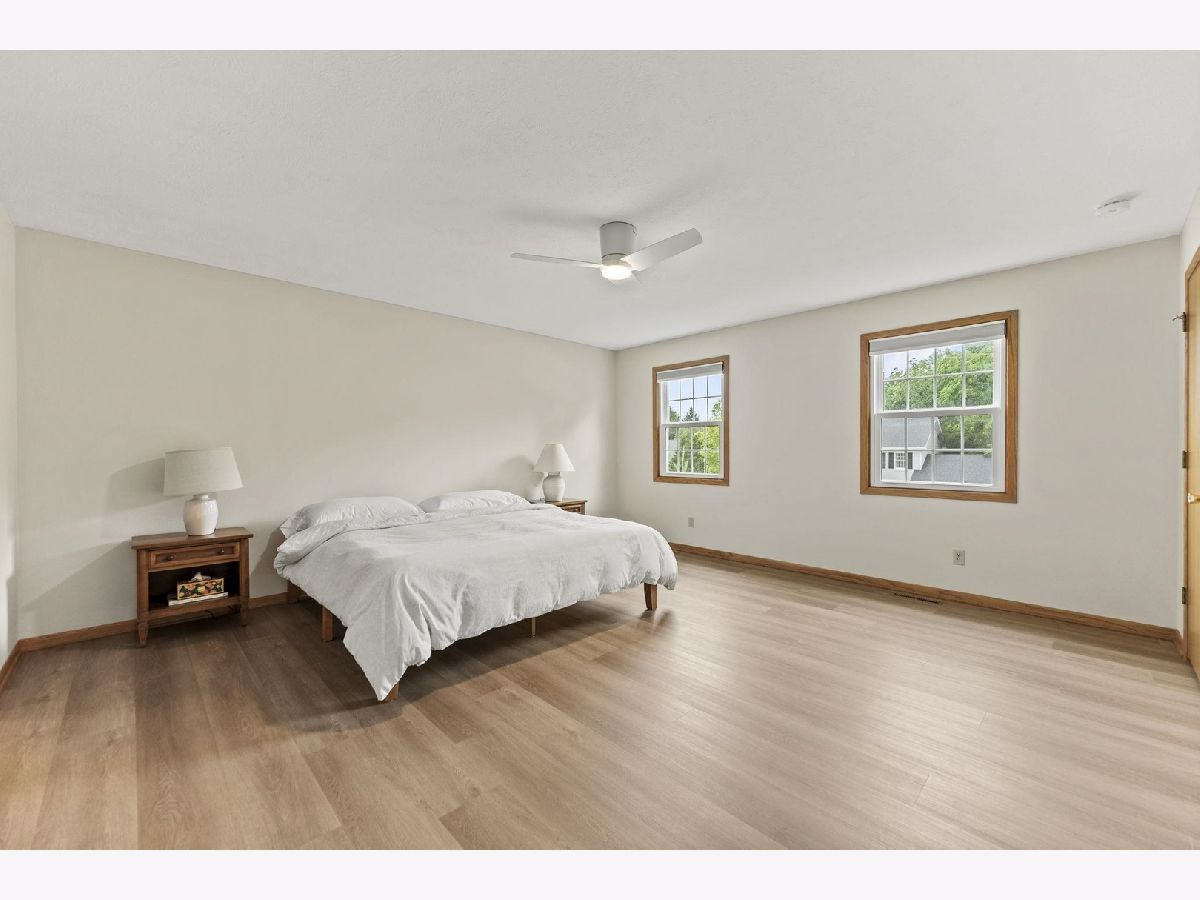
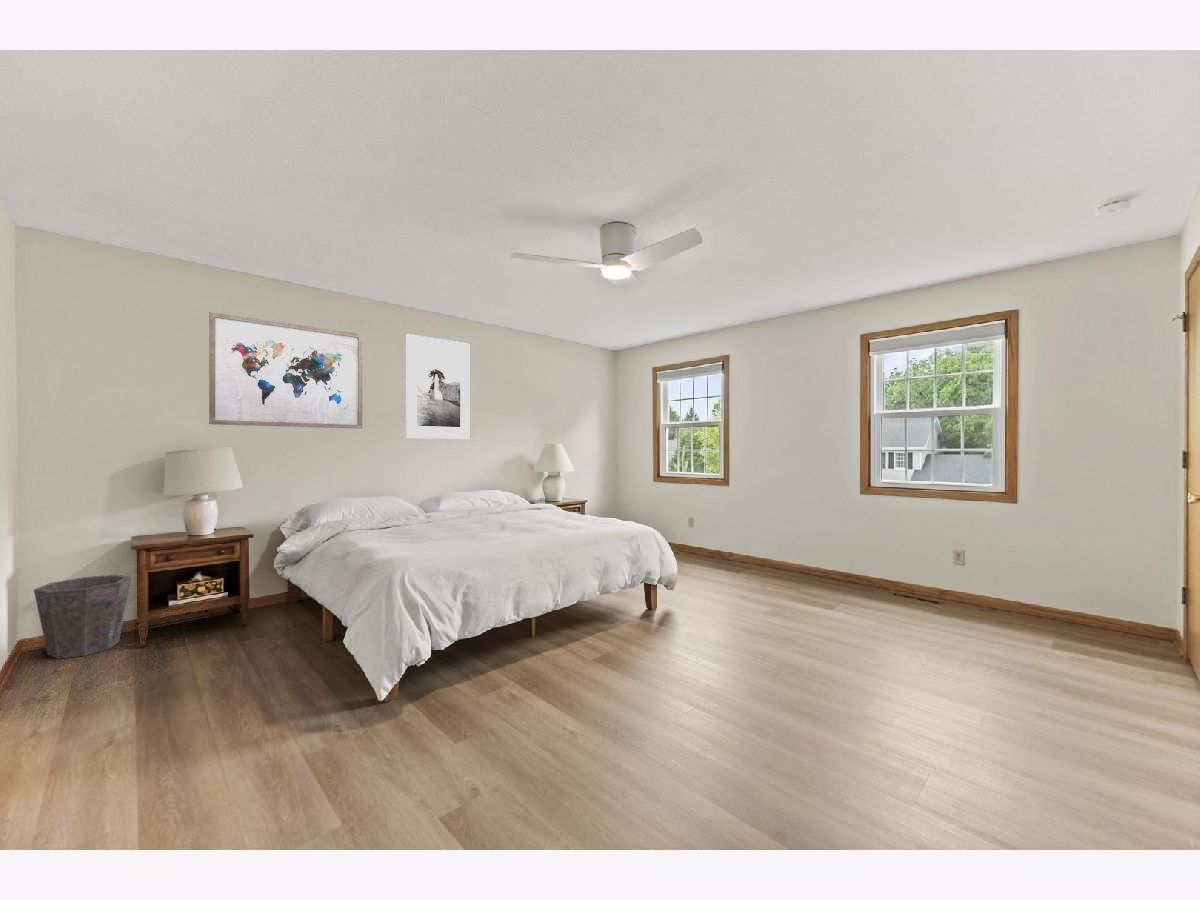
+ waste bin [33,574,132,660]
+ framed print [405,333,470,440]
+ wall art [208,311,363,430]
